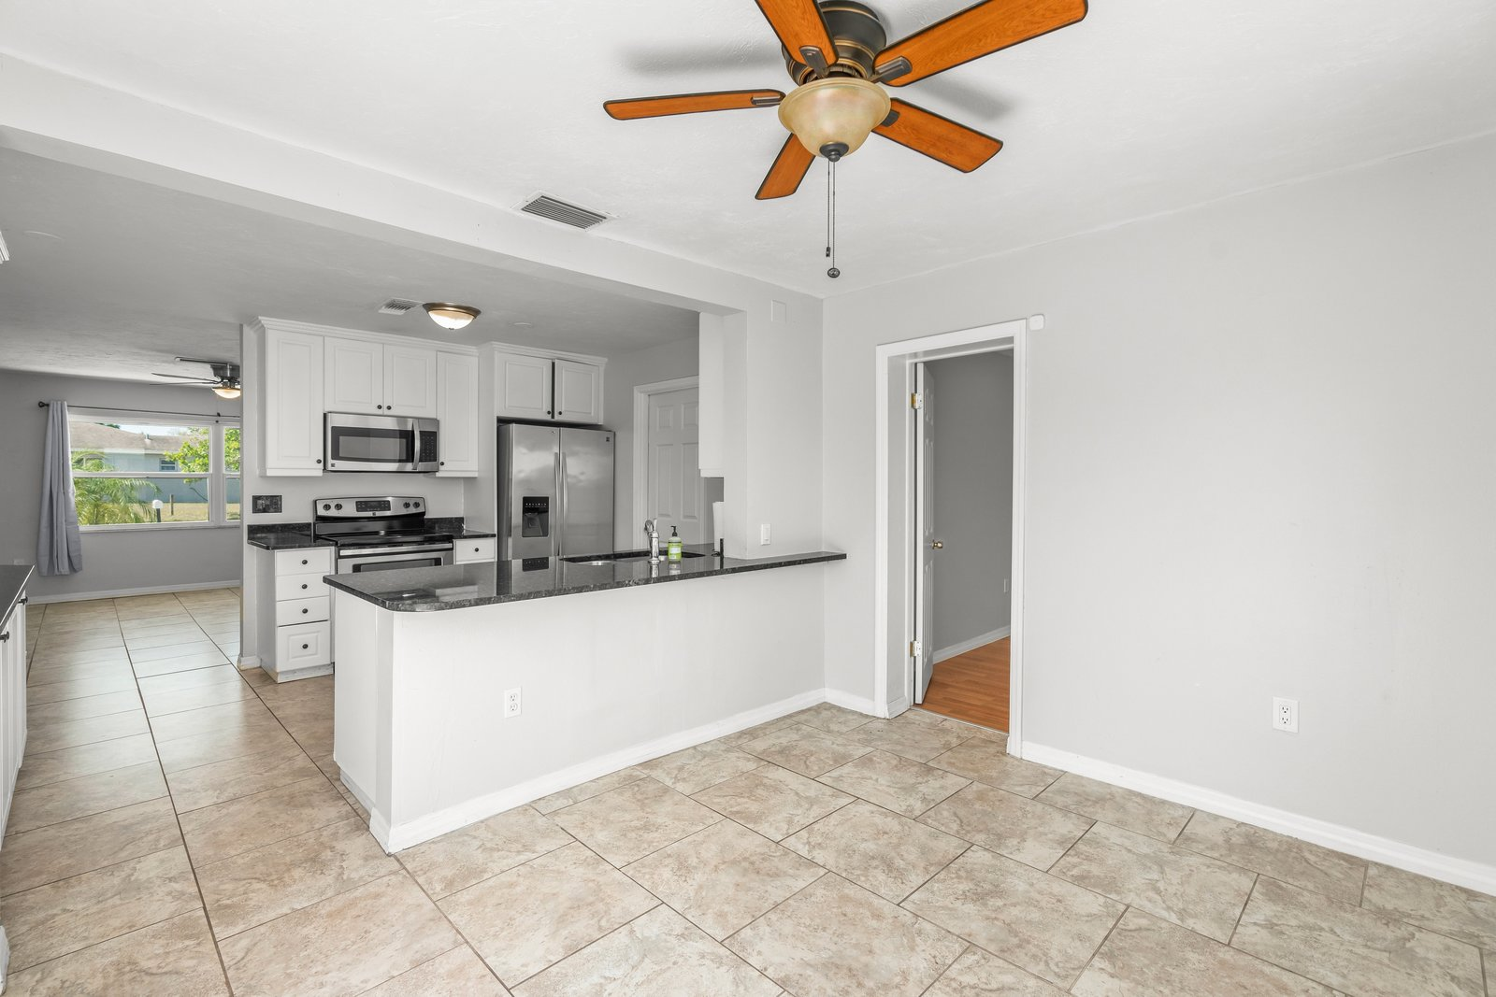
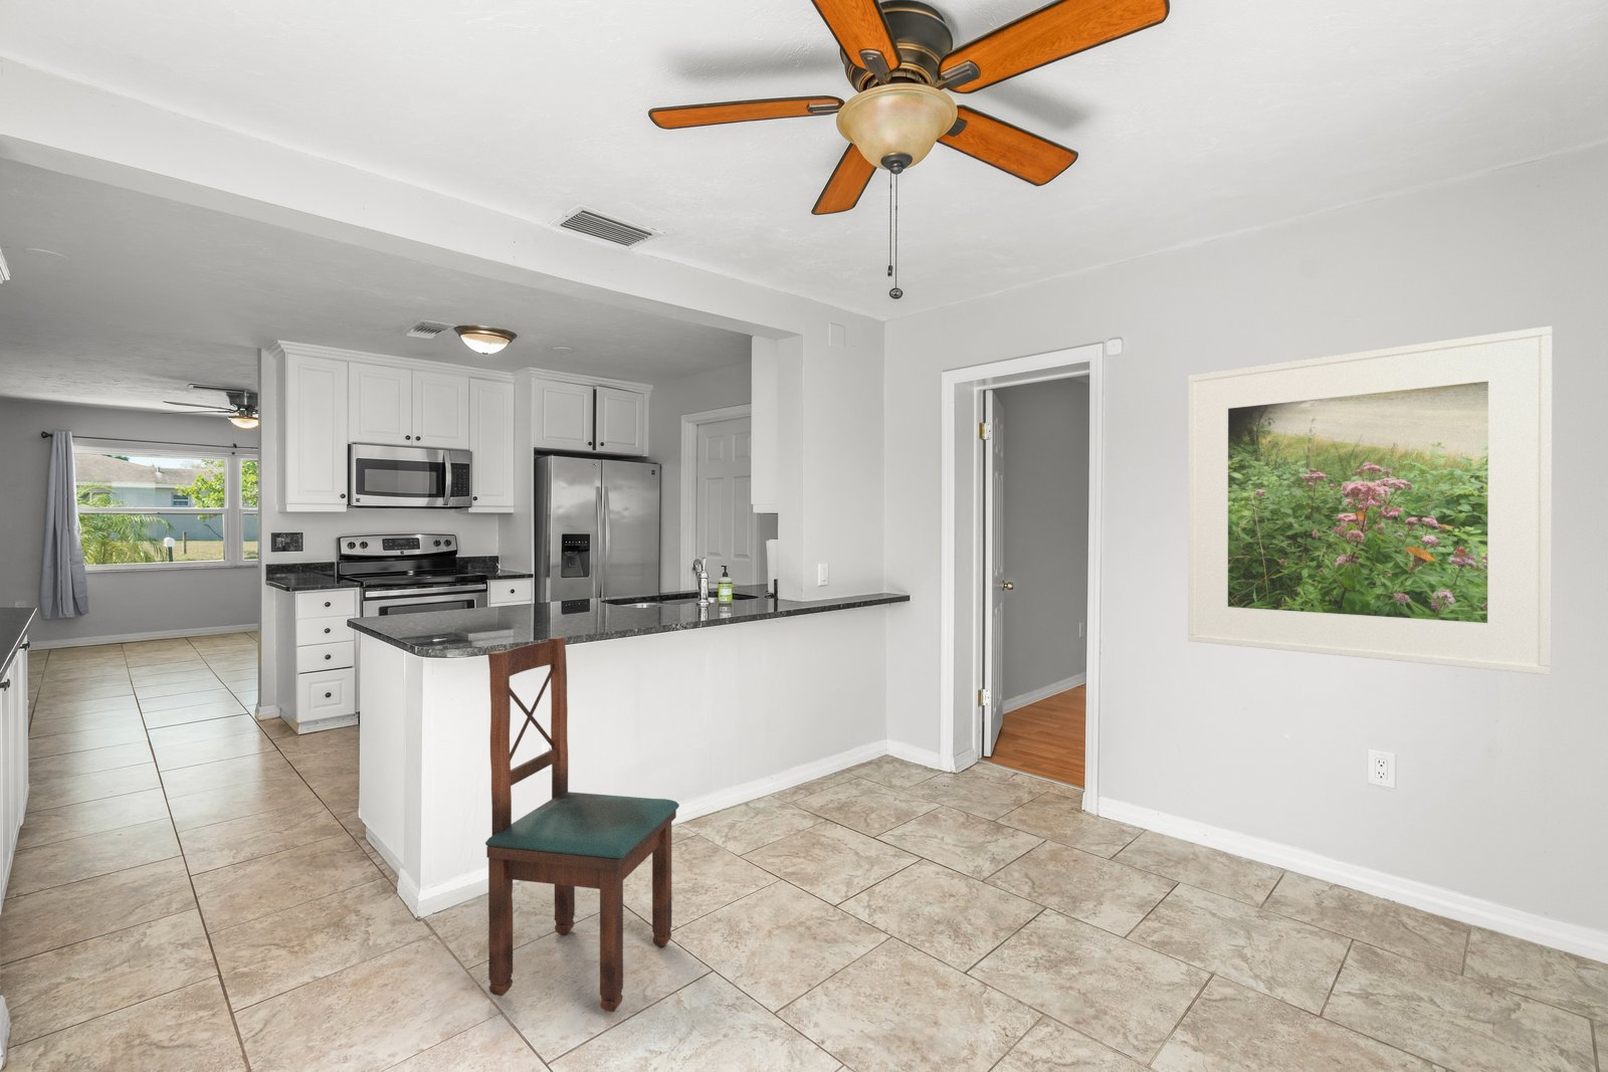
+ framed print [1187,325,1554,676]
+ dining chair [485,636,681,1012]
